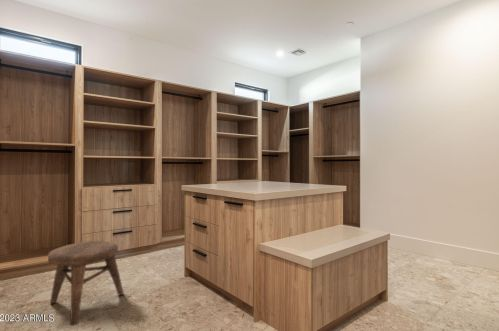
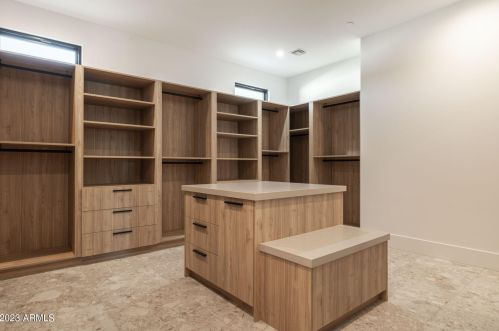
- stool [47,240,125,326]
